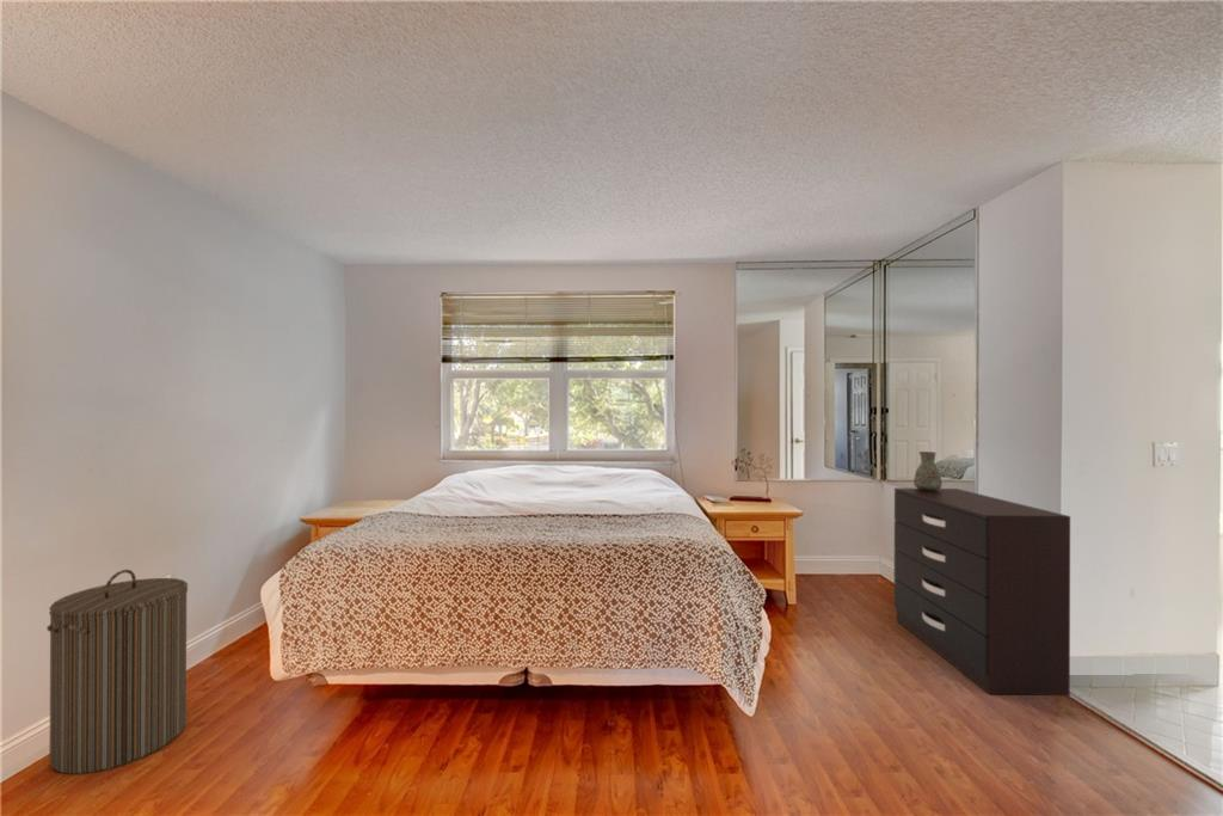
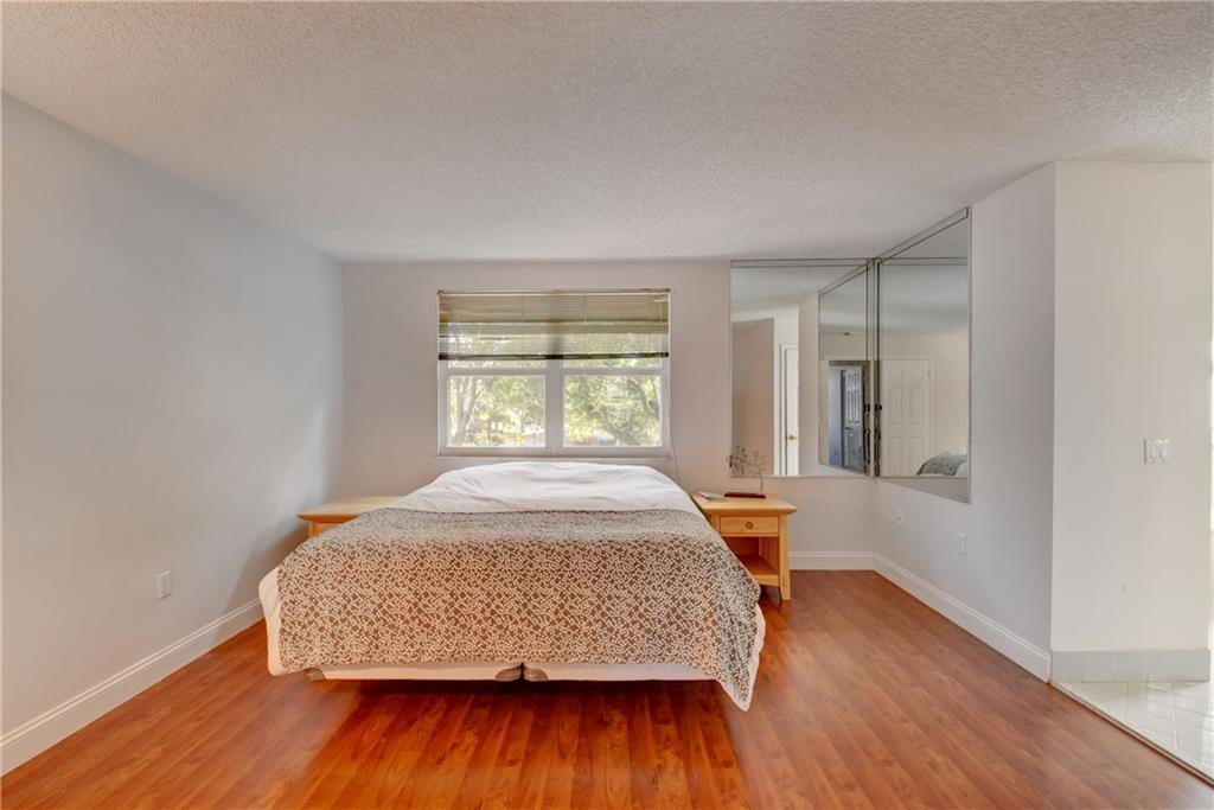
- laundry hamper [45,569,189,775]
- dresser [892,486,1071,697]
- decorative vase [912,450,944,490]
